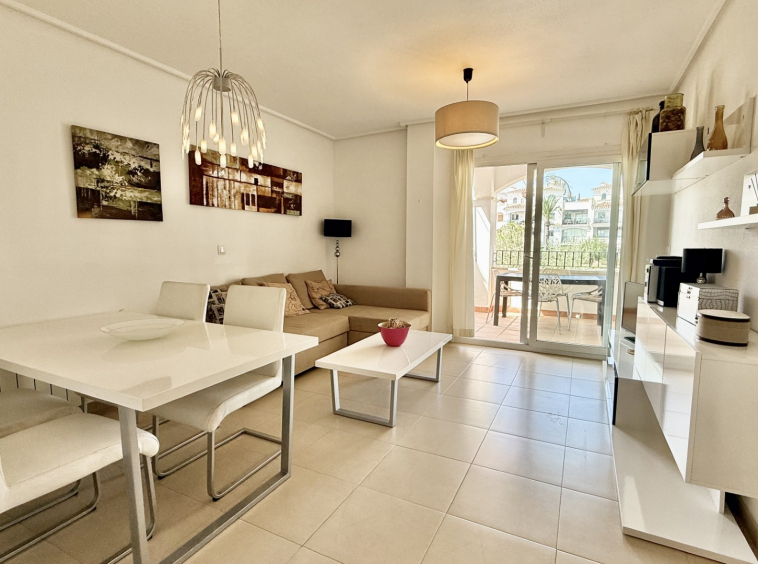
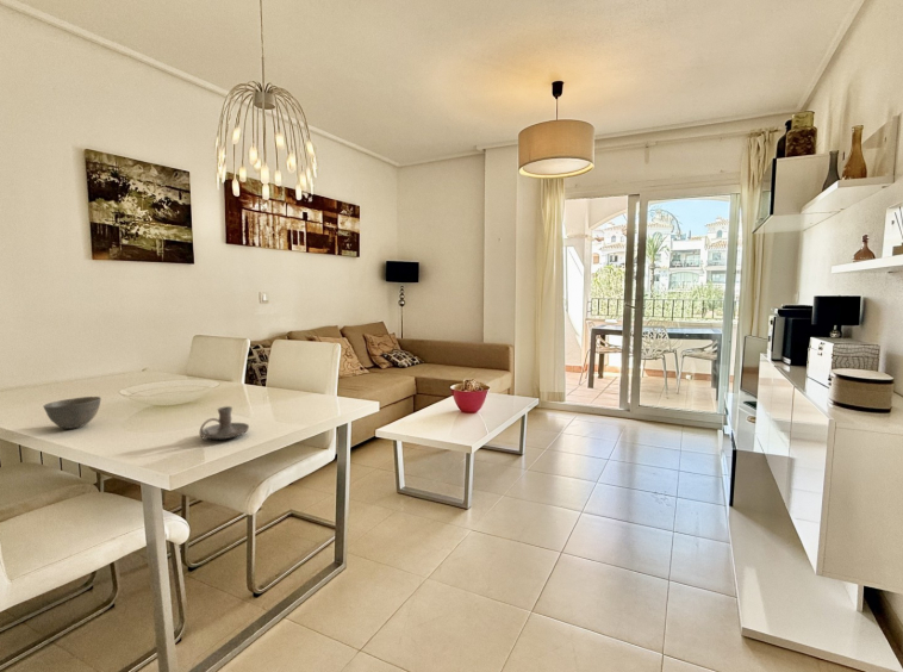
+ candle holder [199,405,250,441]
+ bowl [42,396,102,430]
